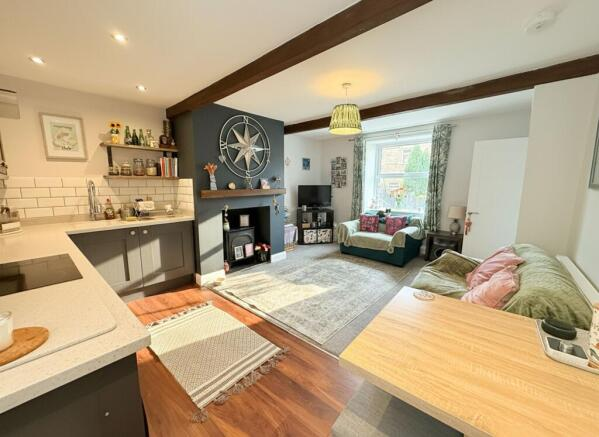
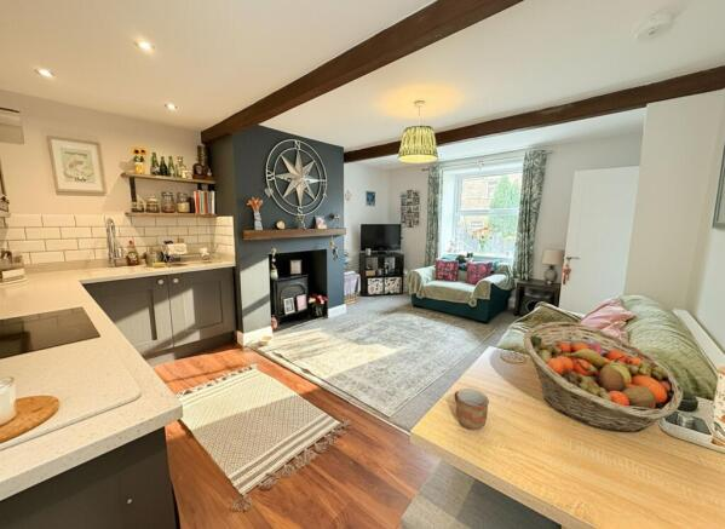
+ fruit basket [522,321,684,433]
+ mug [454,387,490,431]
